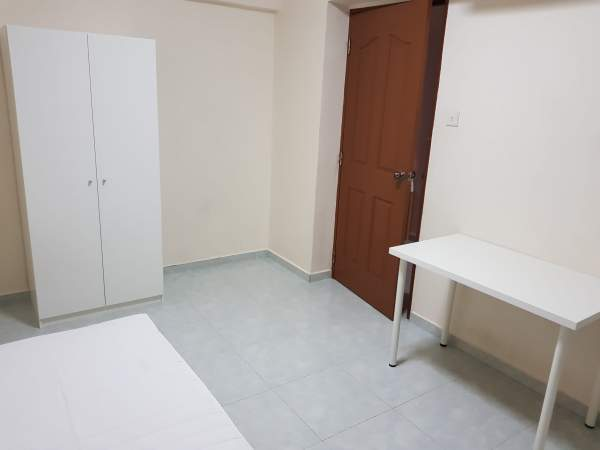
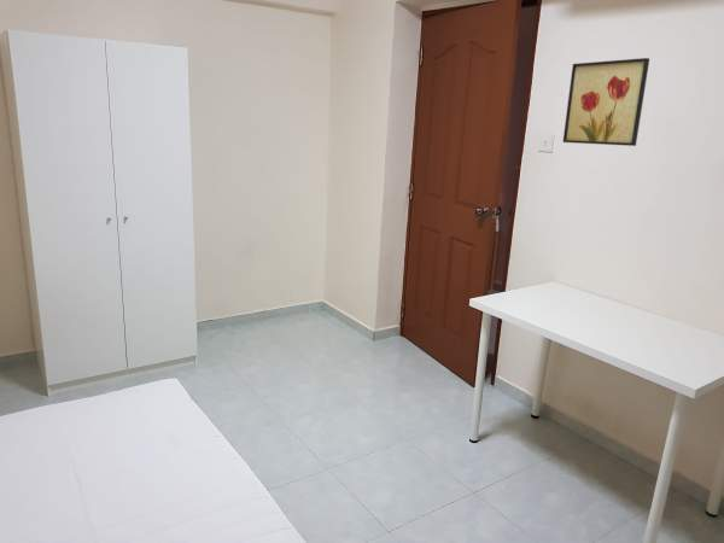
+ wall art [562,57,650,147]
